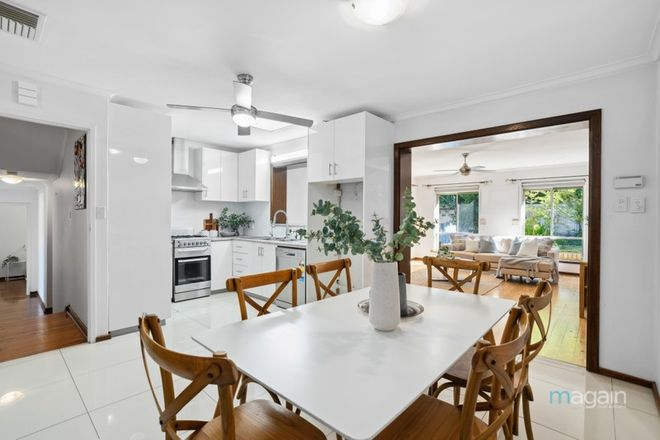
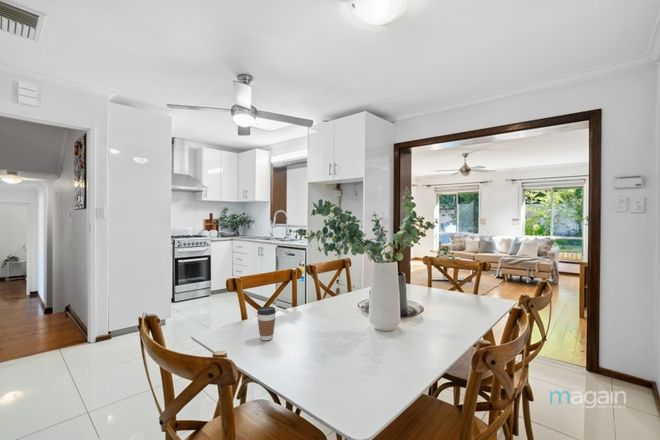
+ coffee cup [256,306,277,341]
